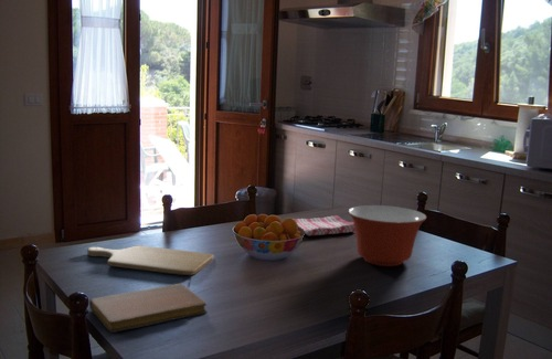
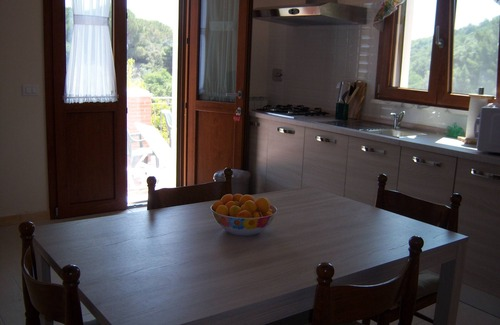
- dish towel [294,214,355,236]
- notebook [88,283,209,334]
- mixing bowl [347,204,427,267]
- chopping board [86,244,215,276]
